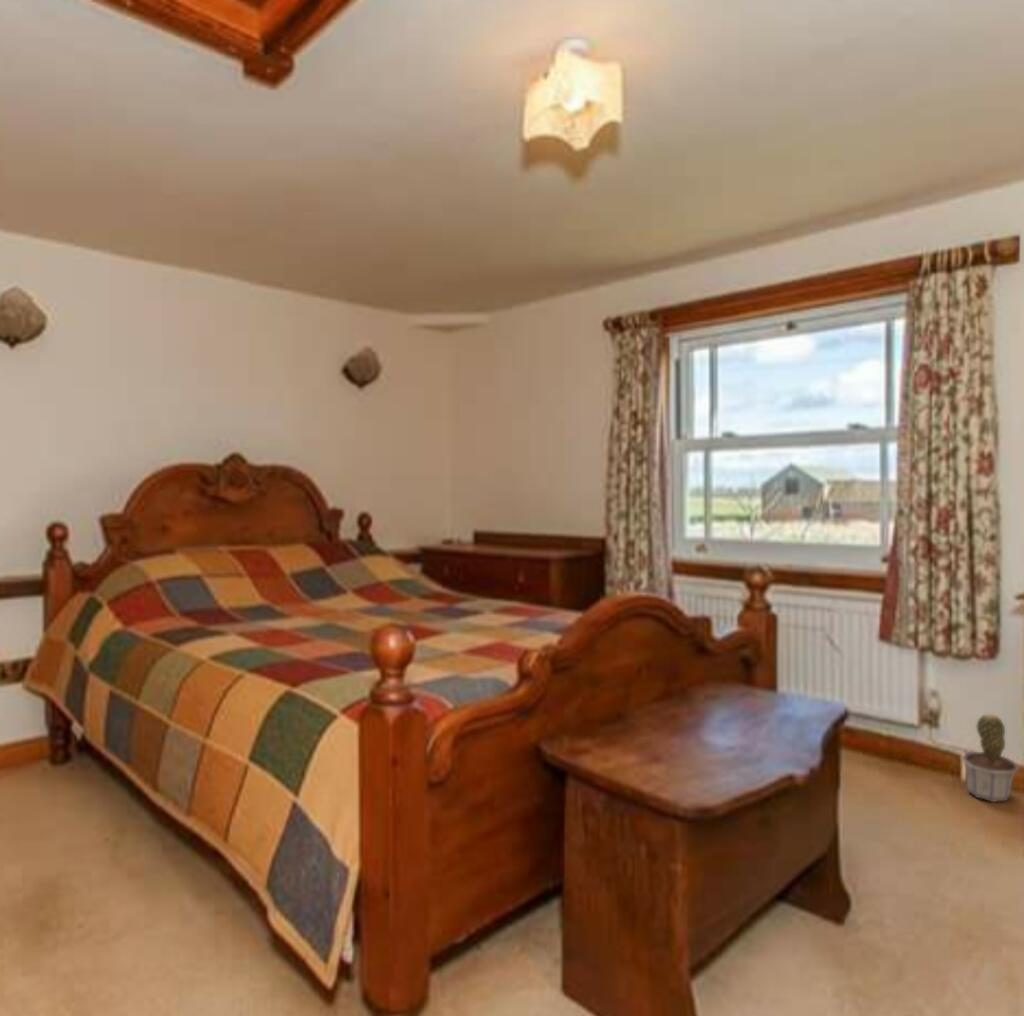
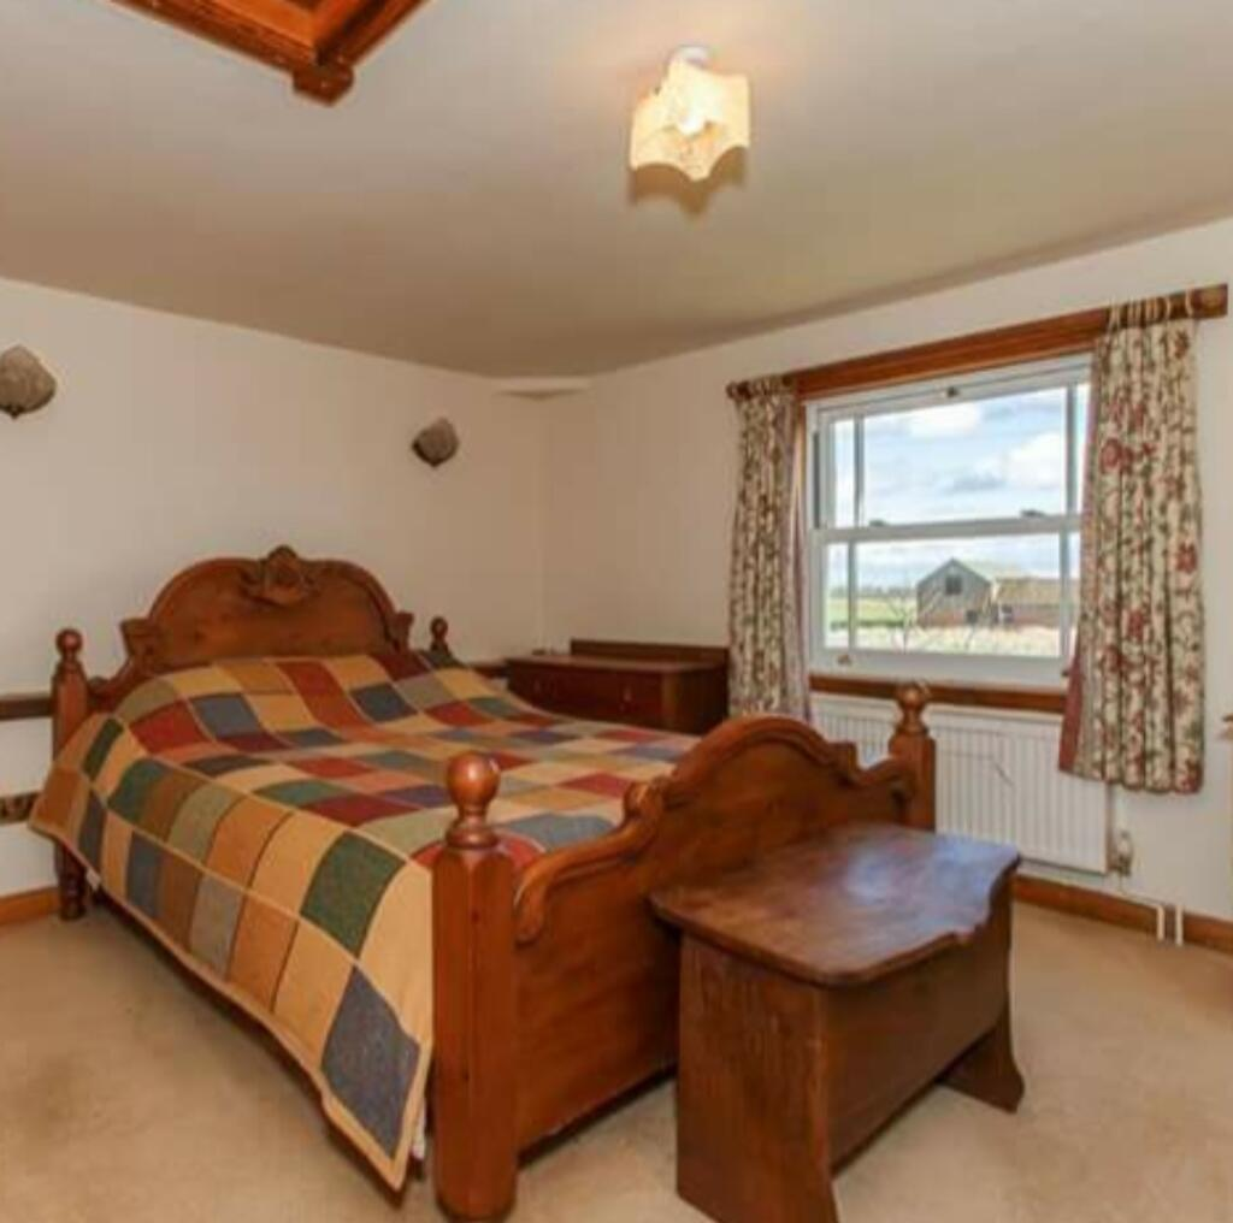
- potted plant [960,713,1021,803]
